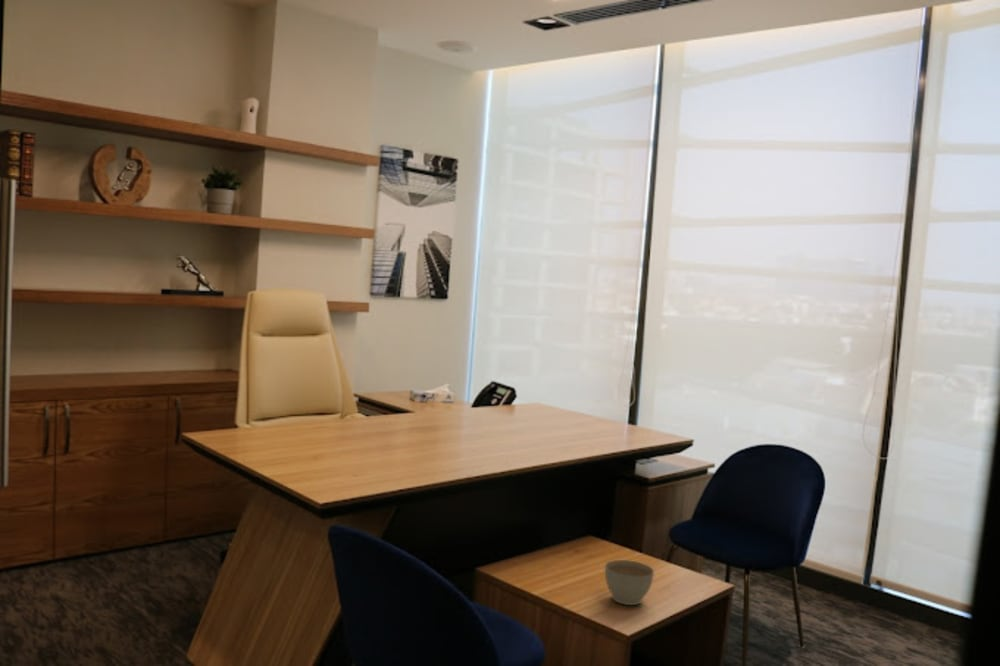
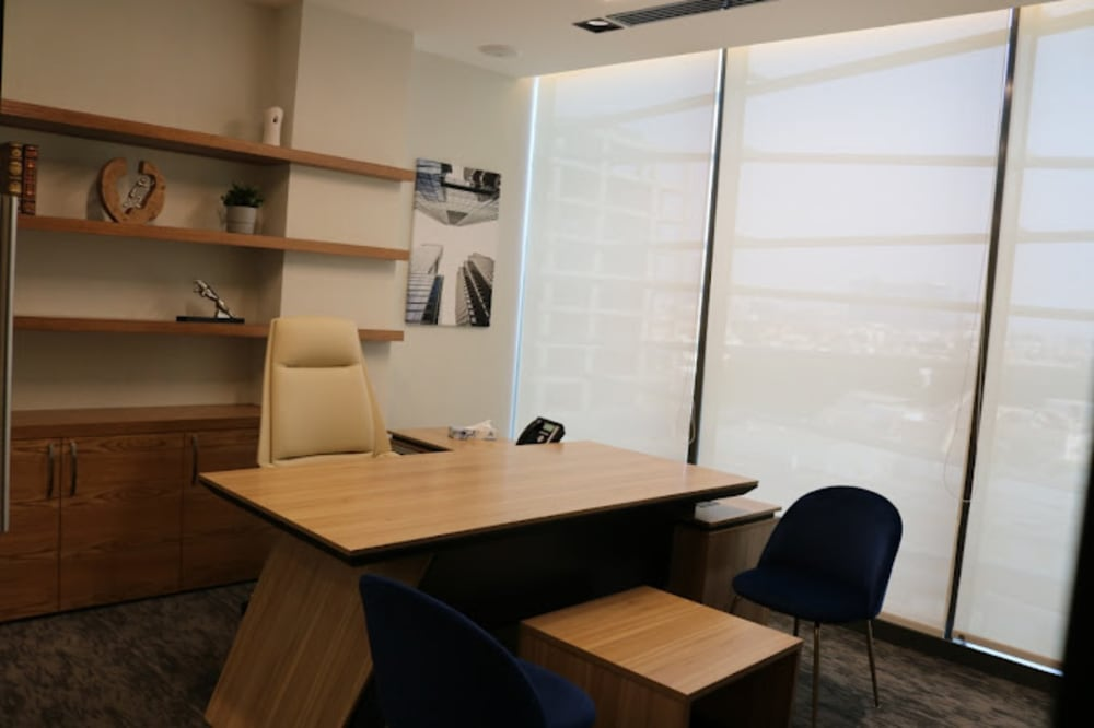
- planter bowl [604,559,655,606]
